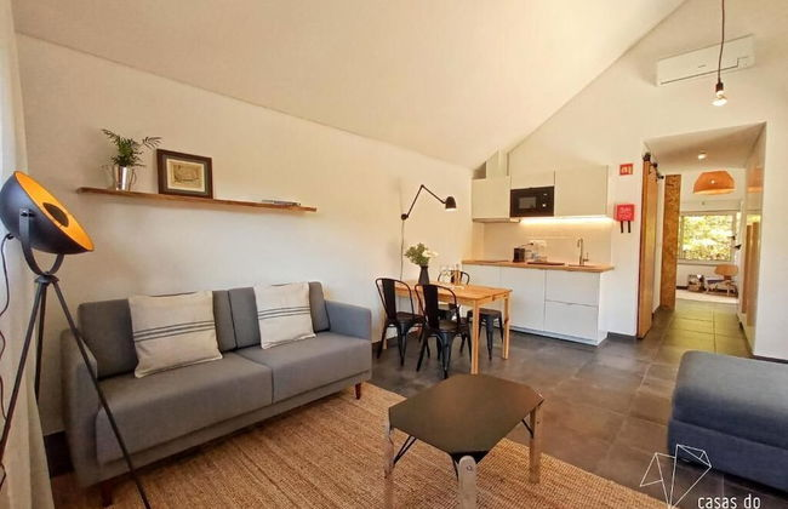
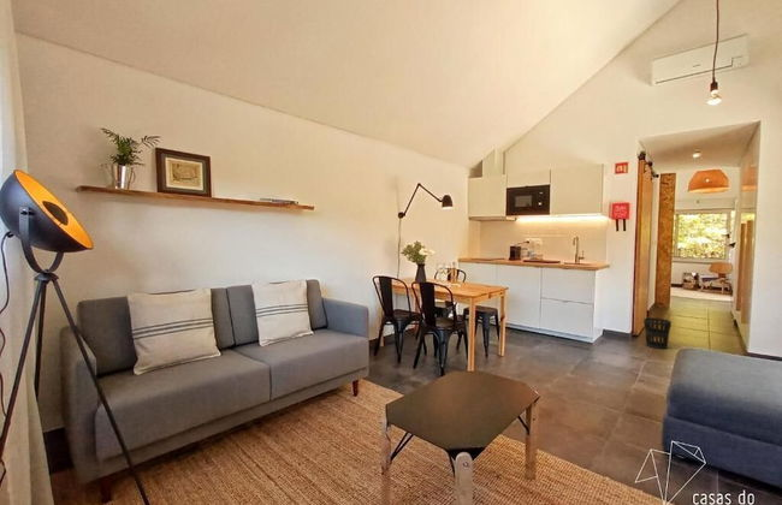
+ wastebasket [642,316,673,350]
